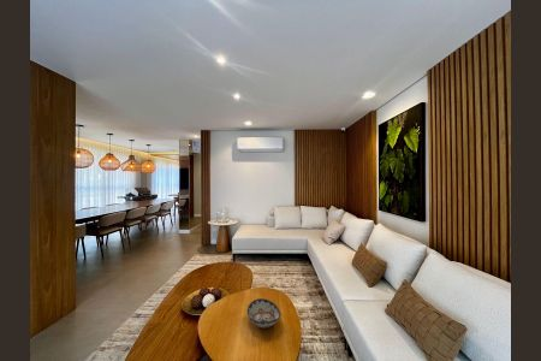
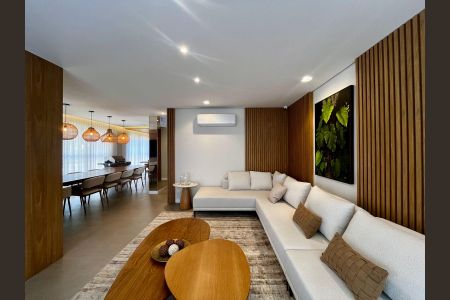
- decorative bowl [246,297,283,329]
